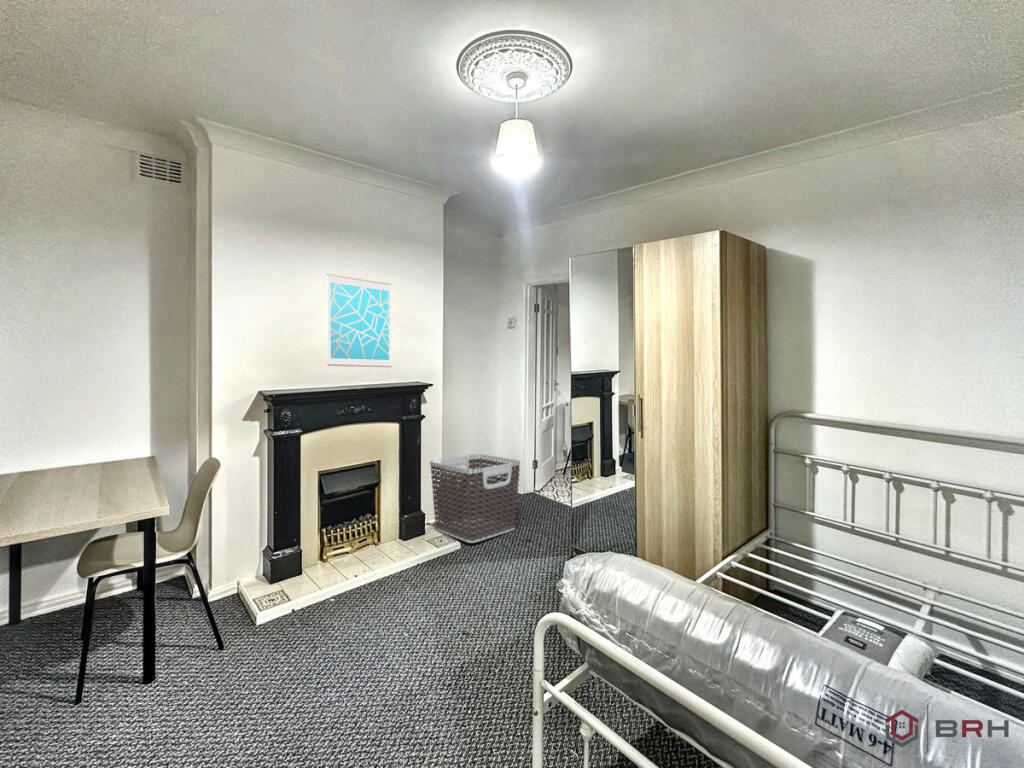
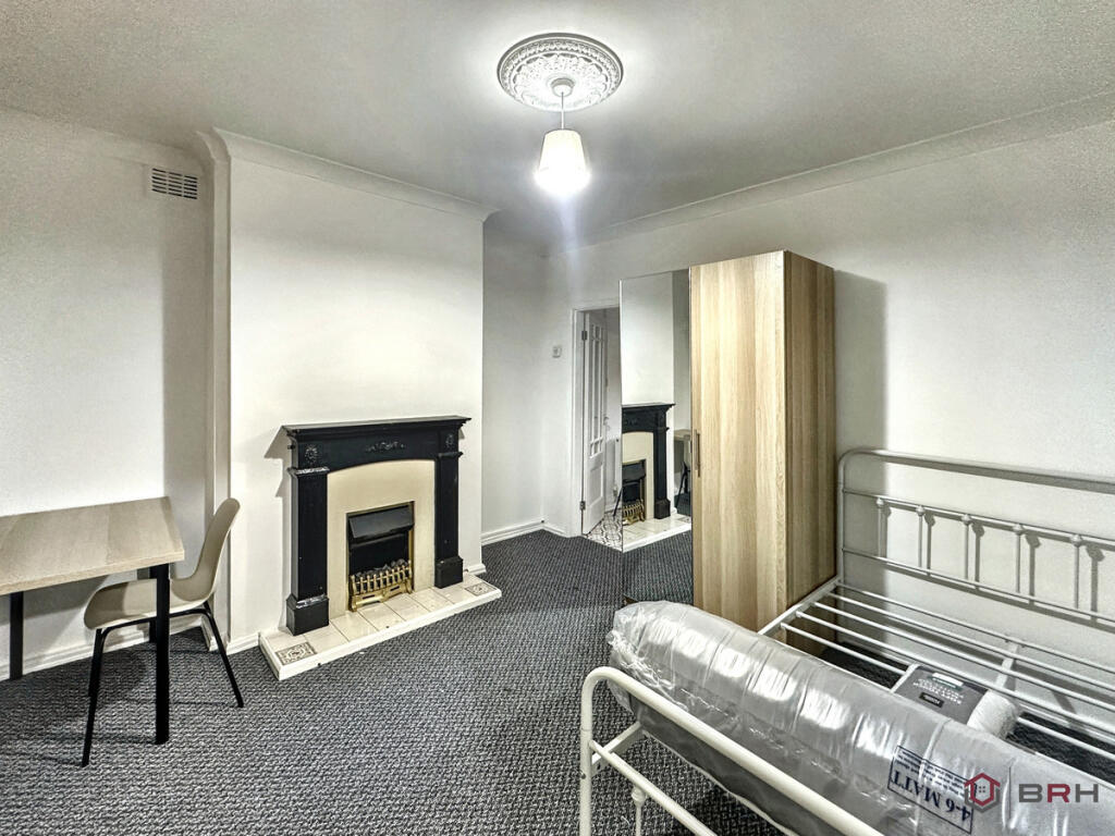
- wall art [326,273,393,368]
- clothes hamper [429,453,521,544]
